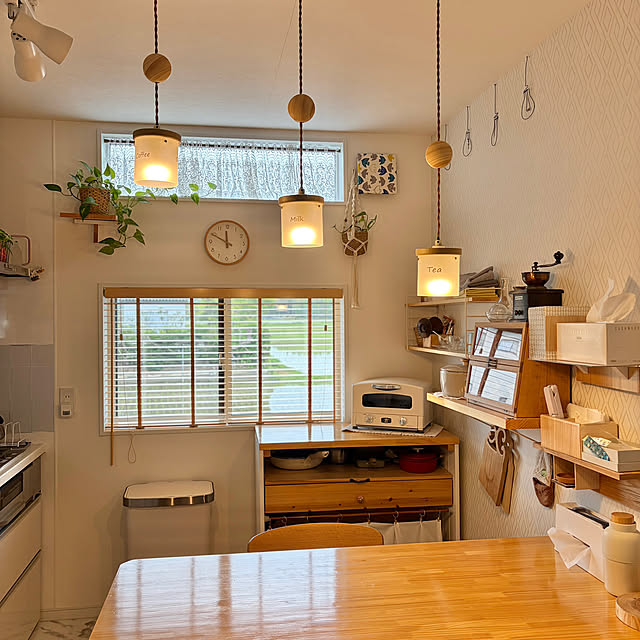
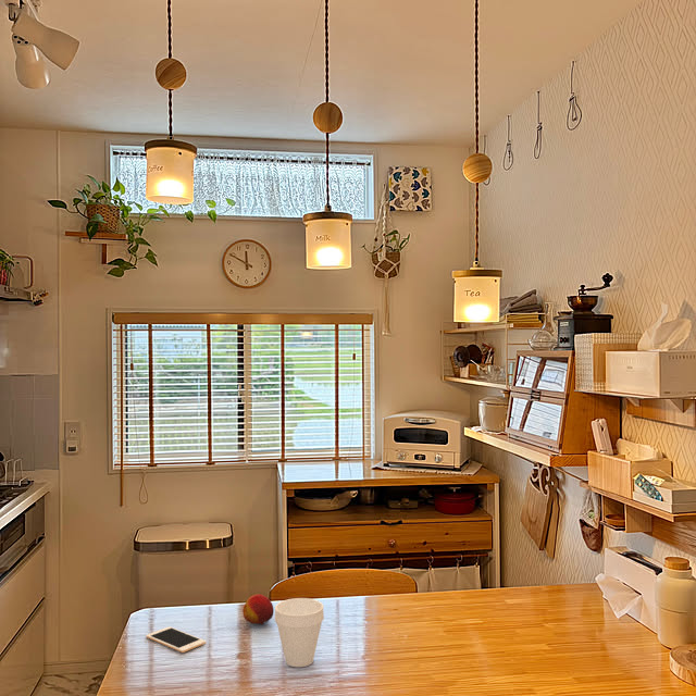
+ cup [274,597,325,668]
+ cell phone [145,625,207,654]
+ fruit [241,593,275,625]
